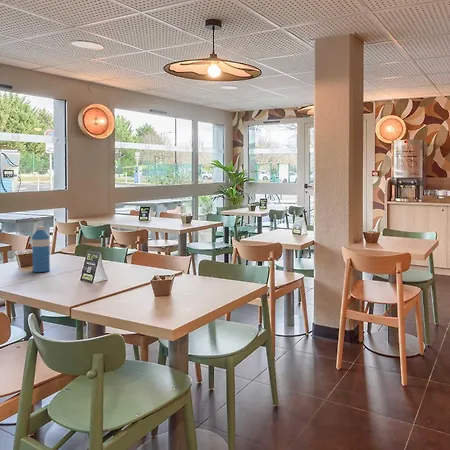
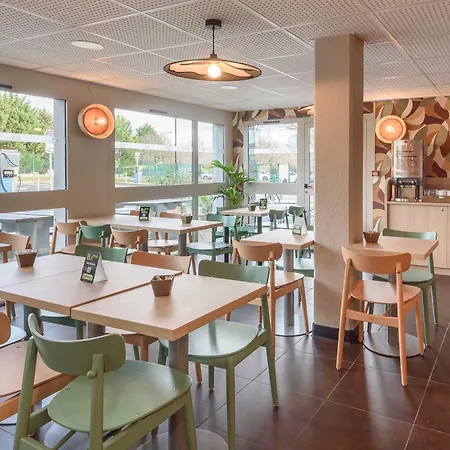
- water bottle [31,225,51,273]
